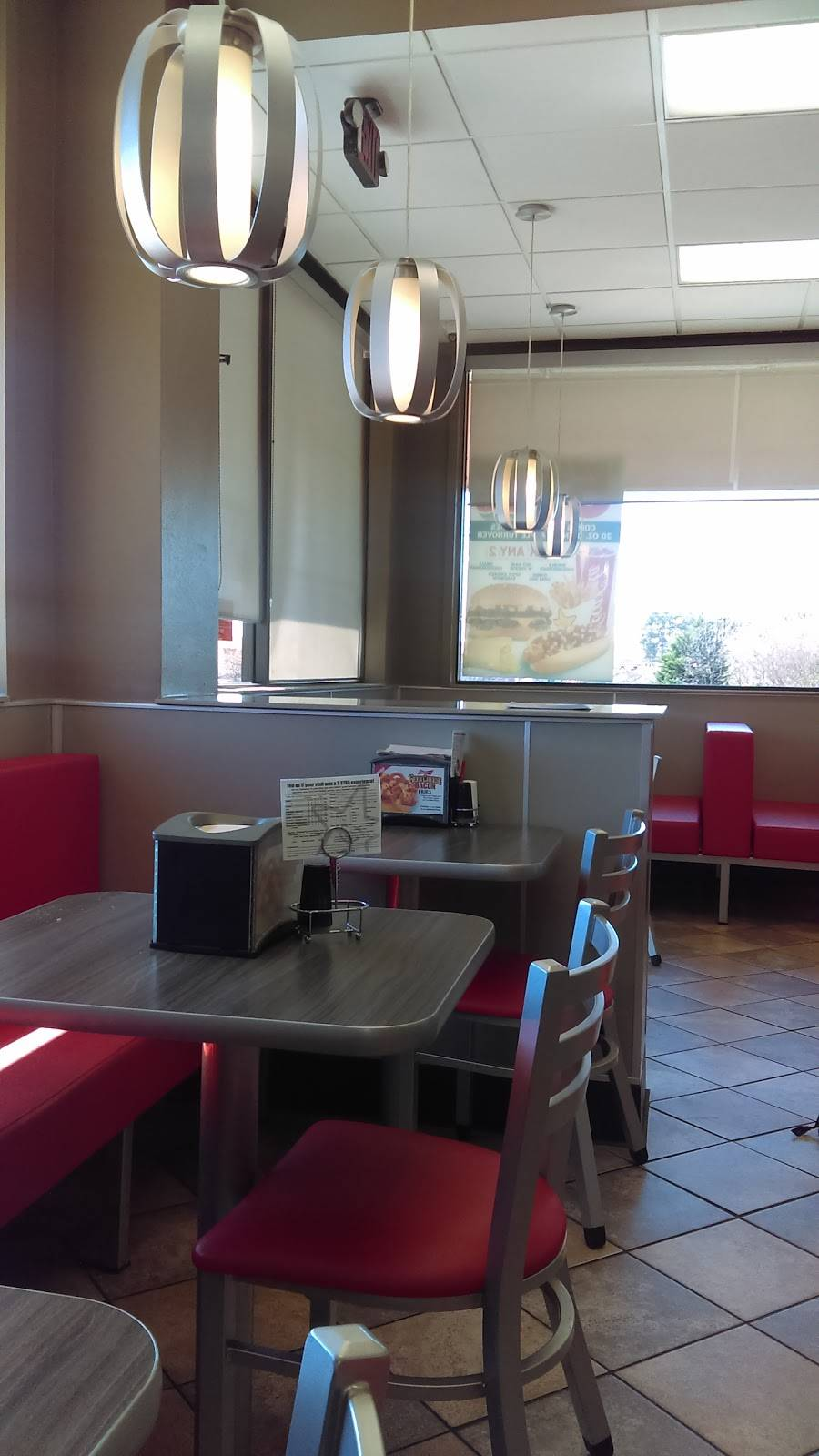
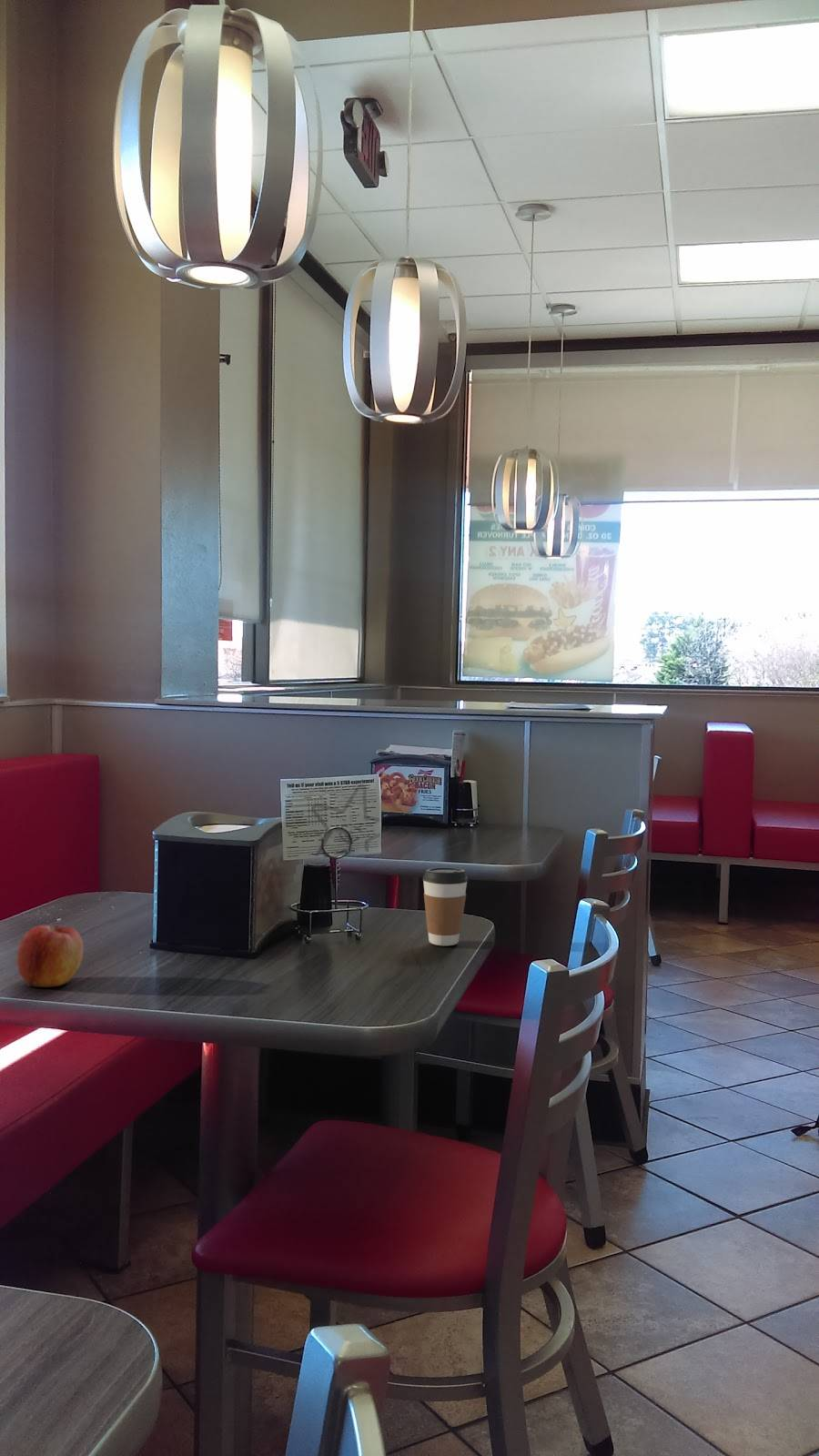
+ coffee cup [422,867,469,946]
+ apple [16,925,85,988]
